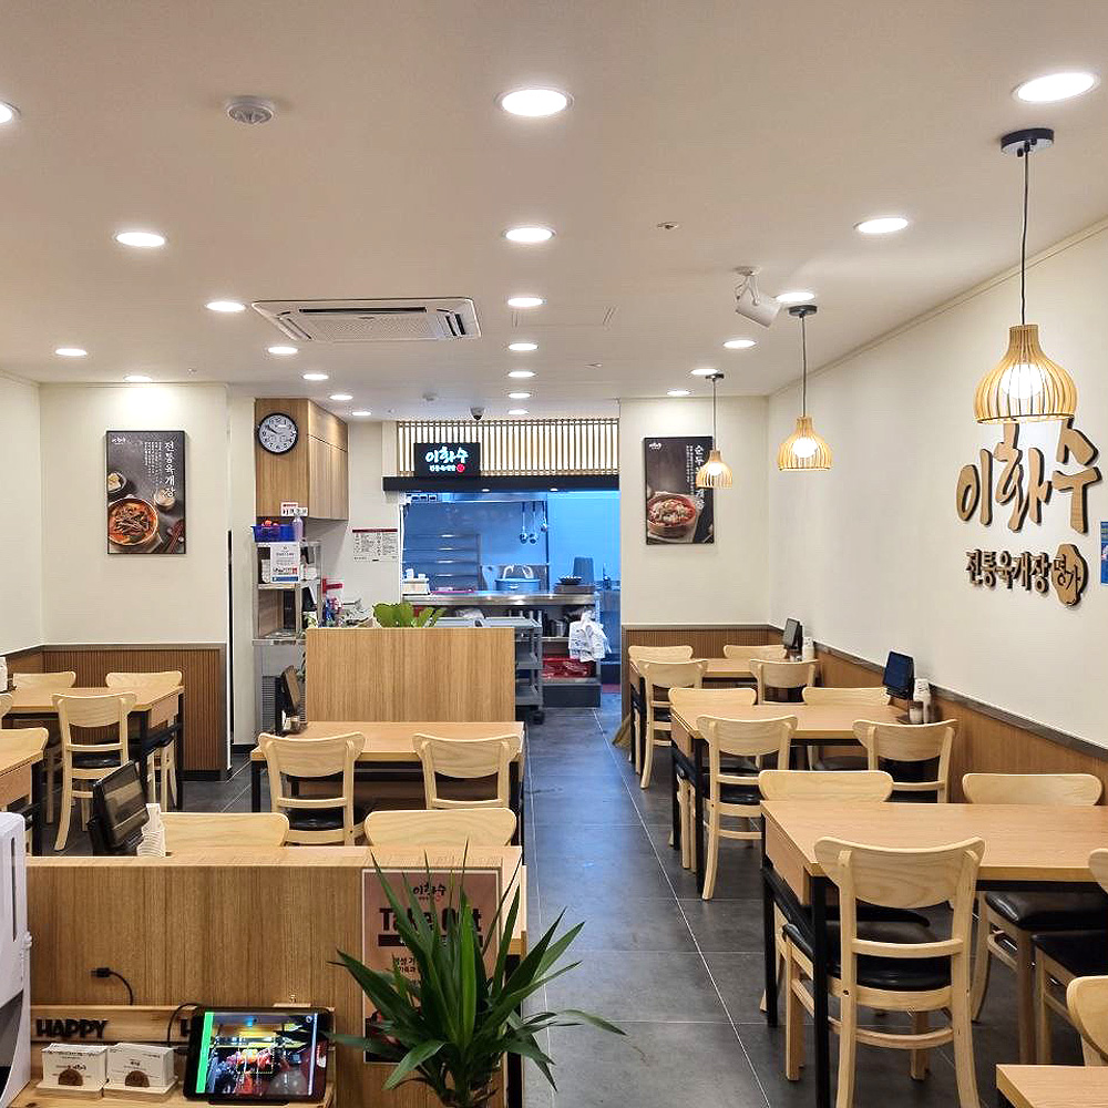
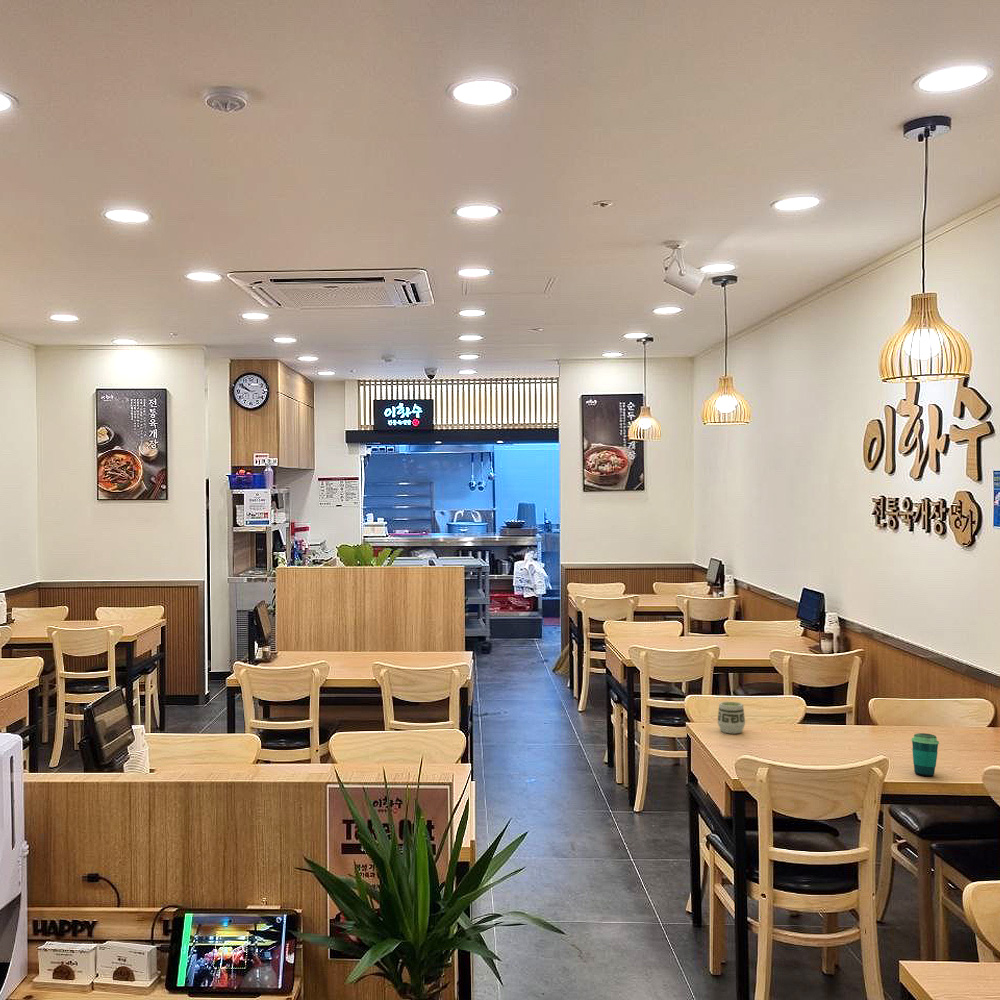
+ cup [911,732,940,777]
+ cup [717,701,746,734]
